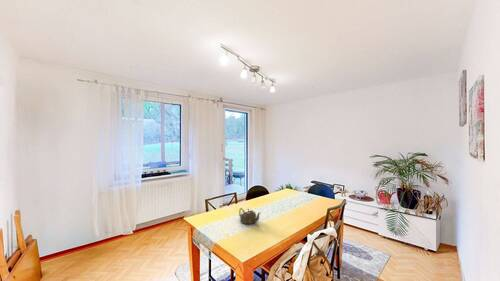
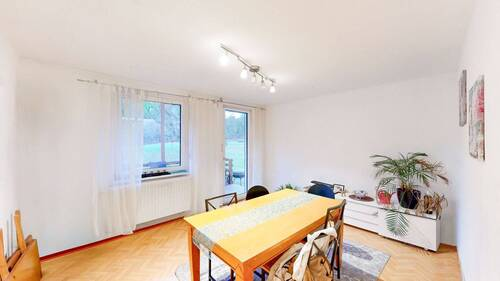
- teapot [238,207,261,225]
